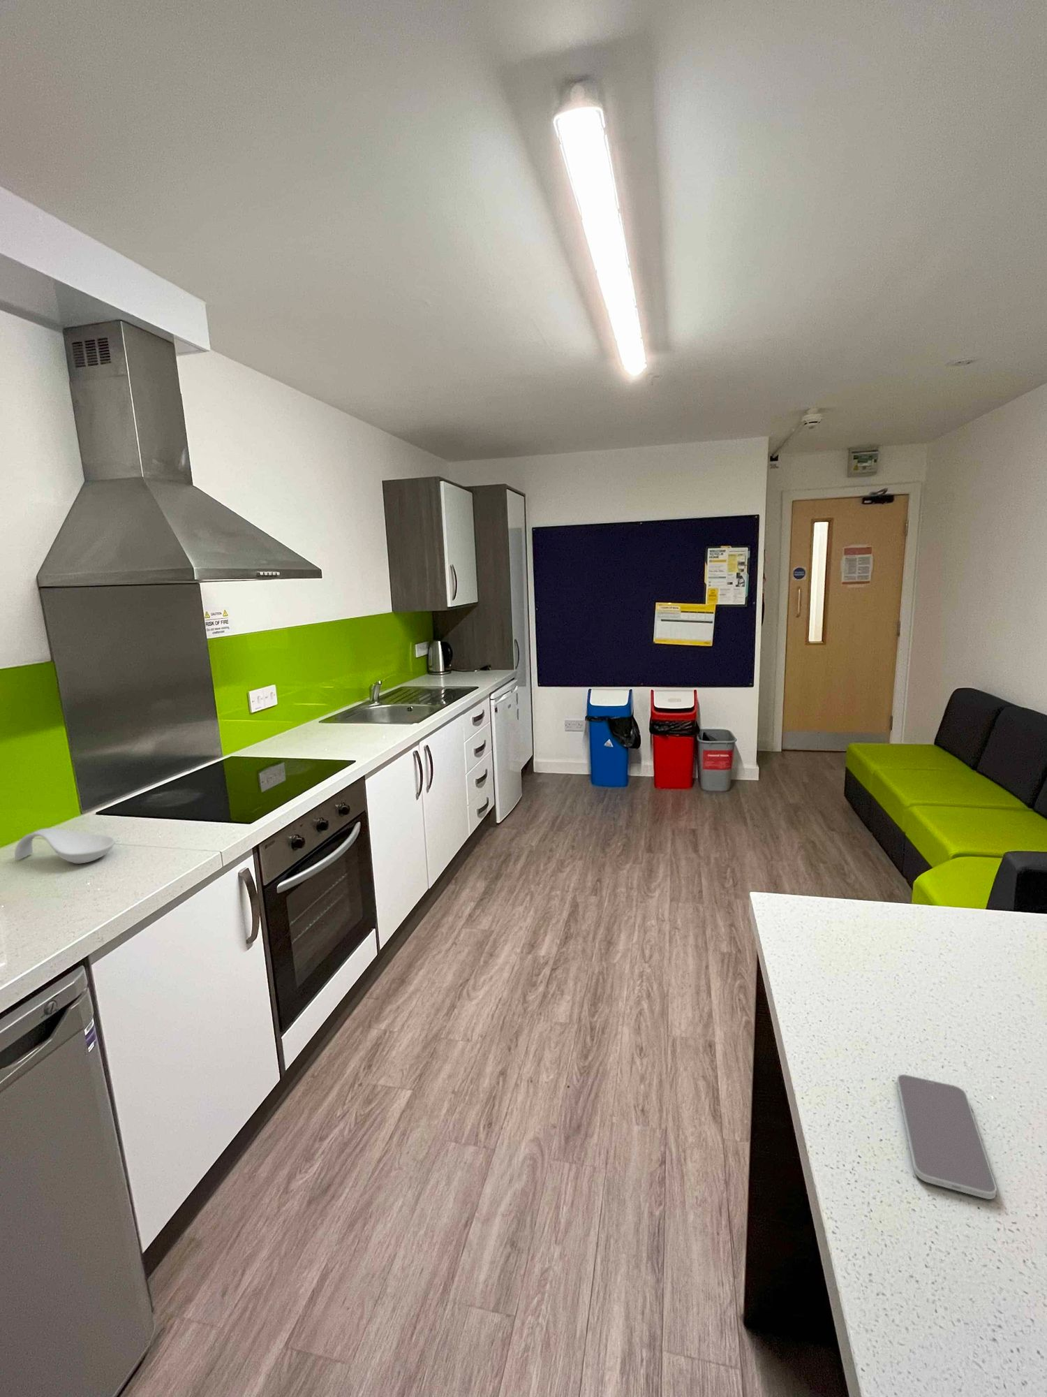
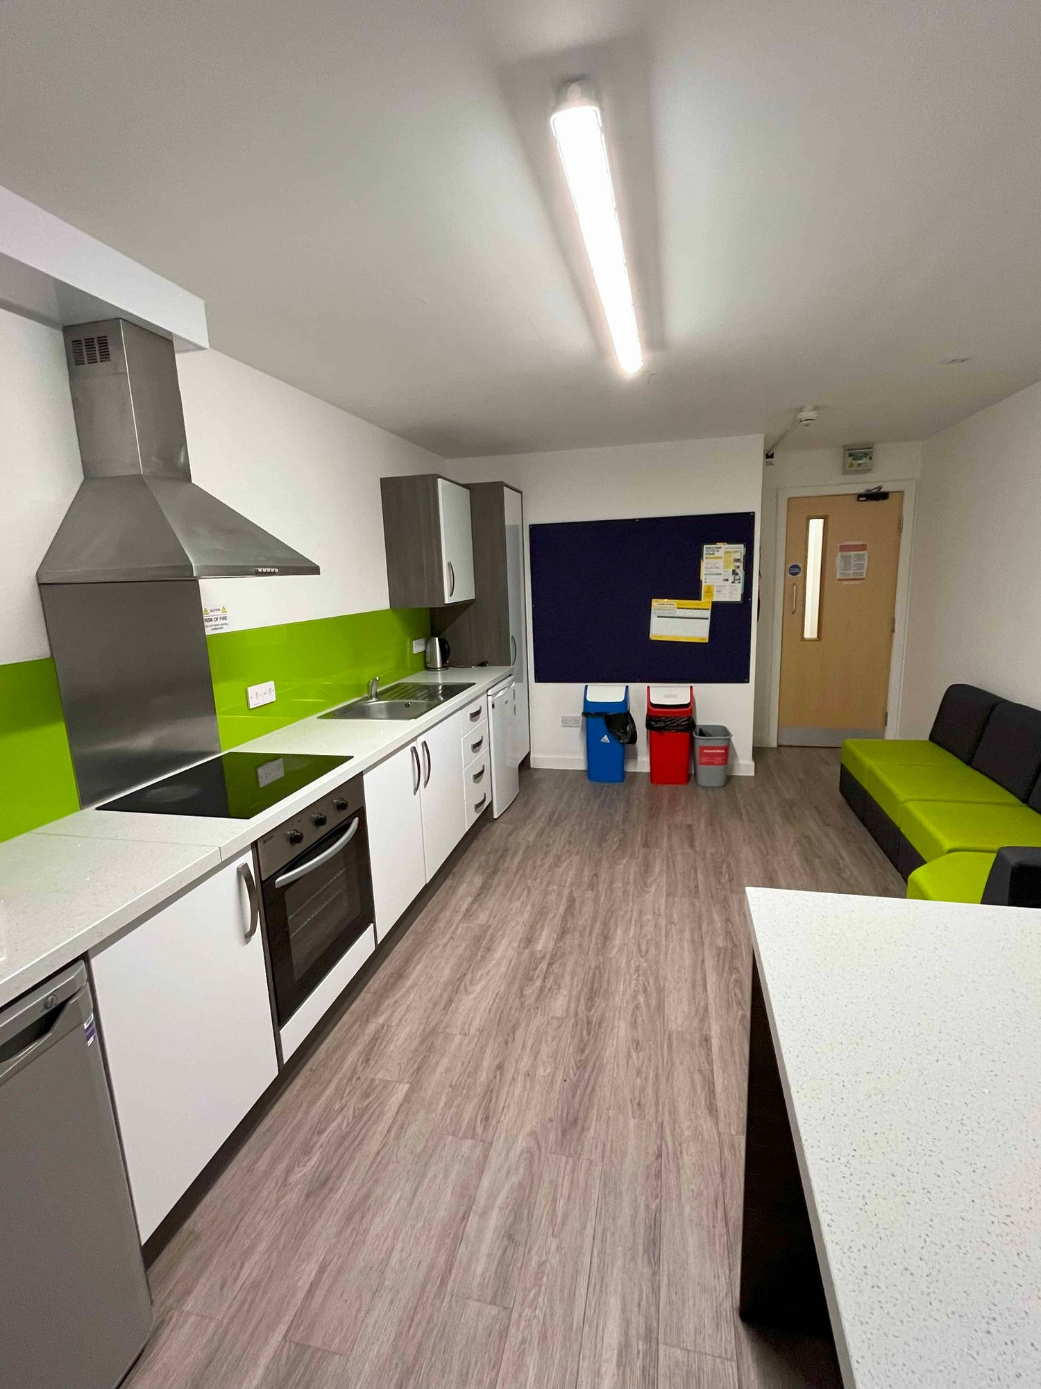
- spoon rest [14,827,115,864]
- smartphone [896,1074,998,1200]
